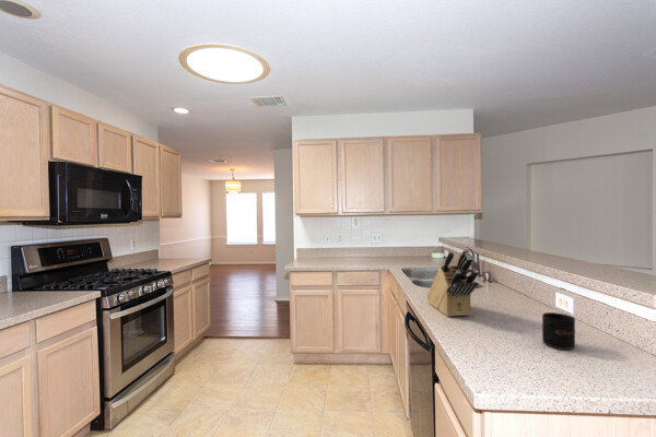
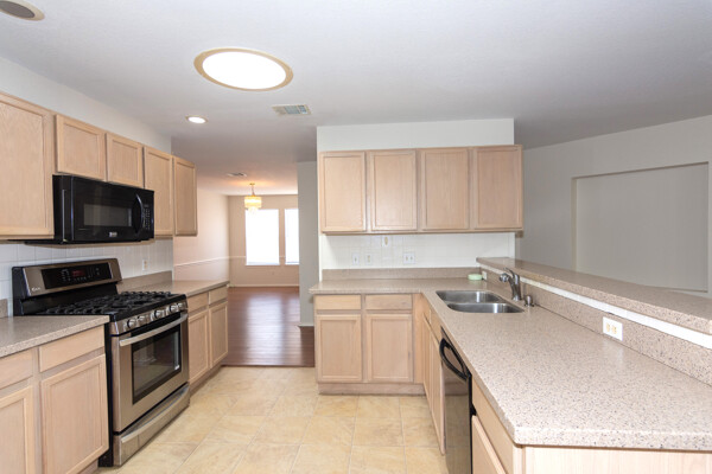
- knife block [426,247,479,317]
- mug [541,311,576,351]
